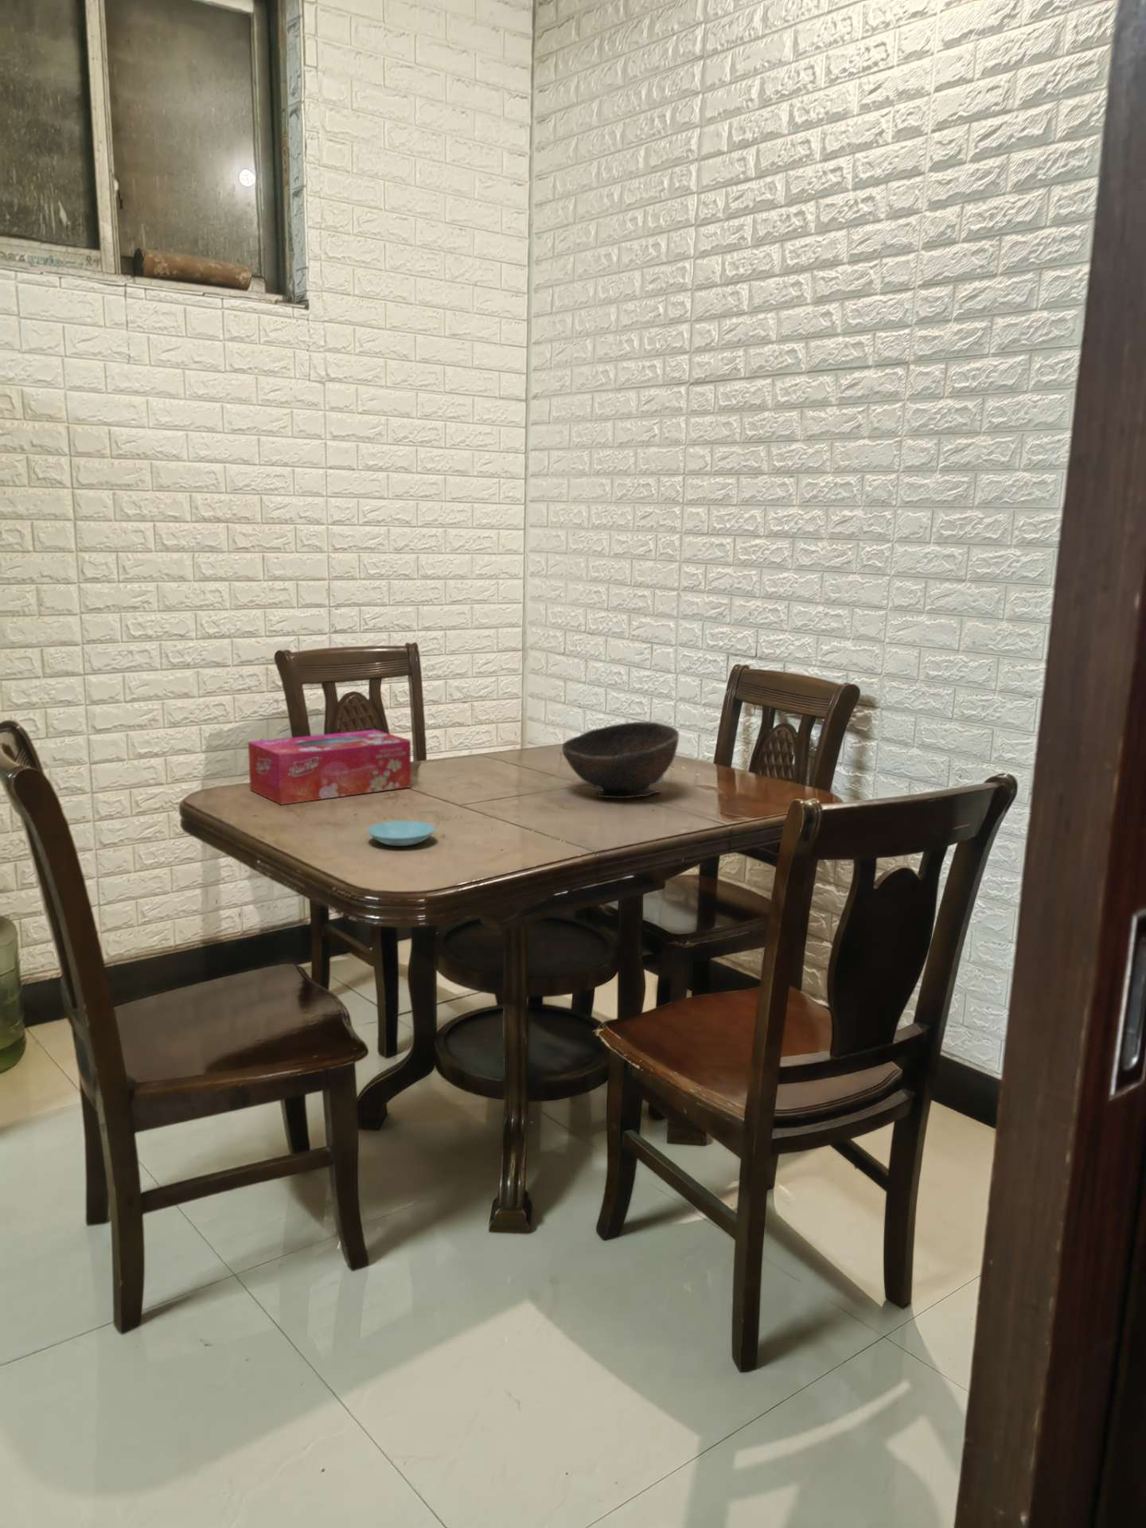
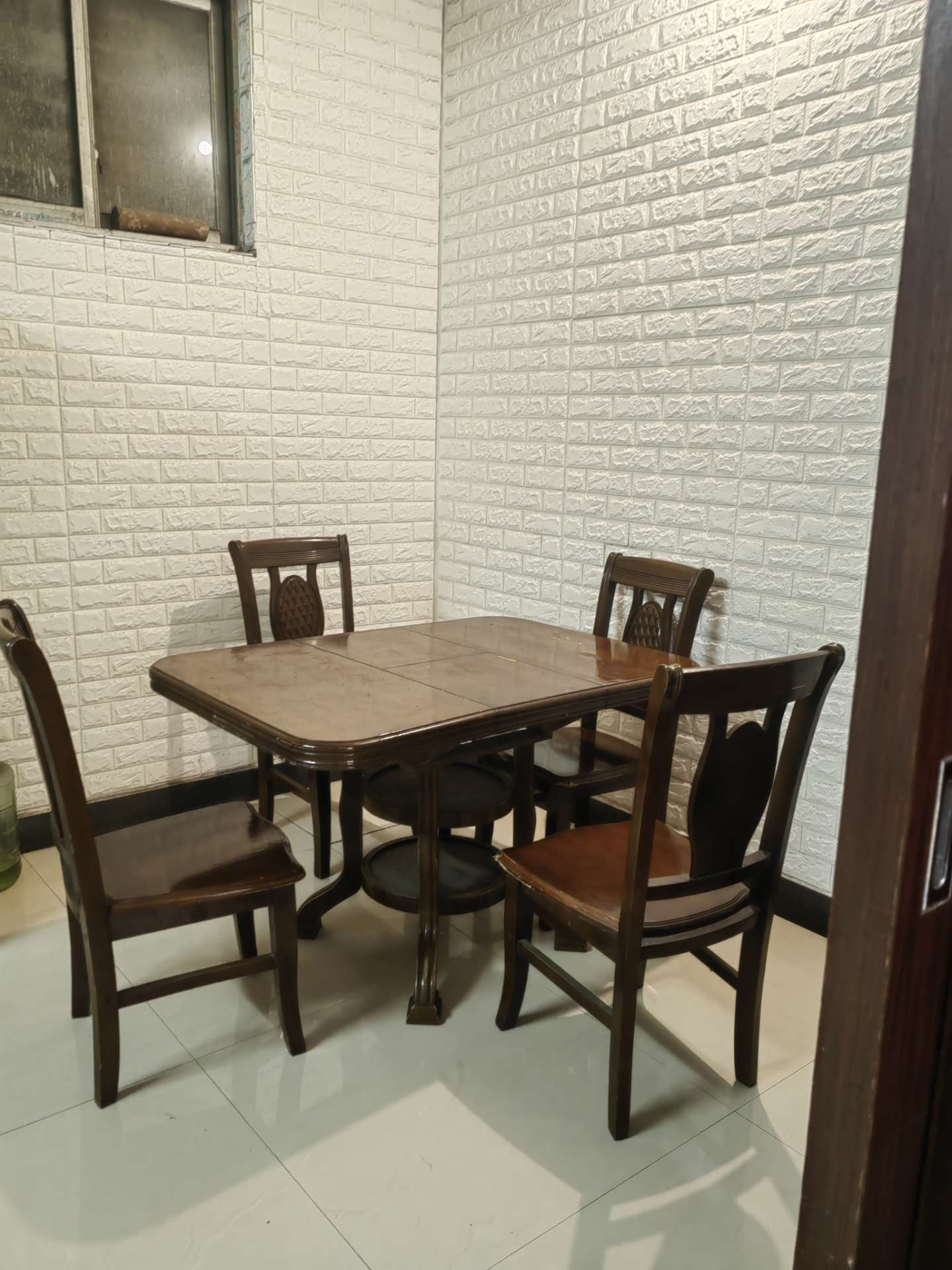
- saucer [366,821,436,847]
- tissue box [248,729,412,805]
- bowl [561,721,680,799]
